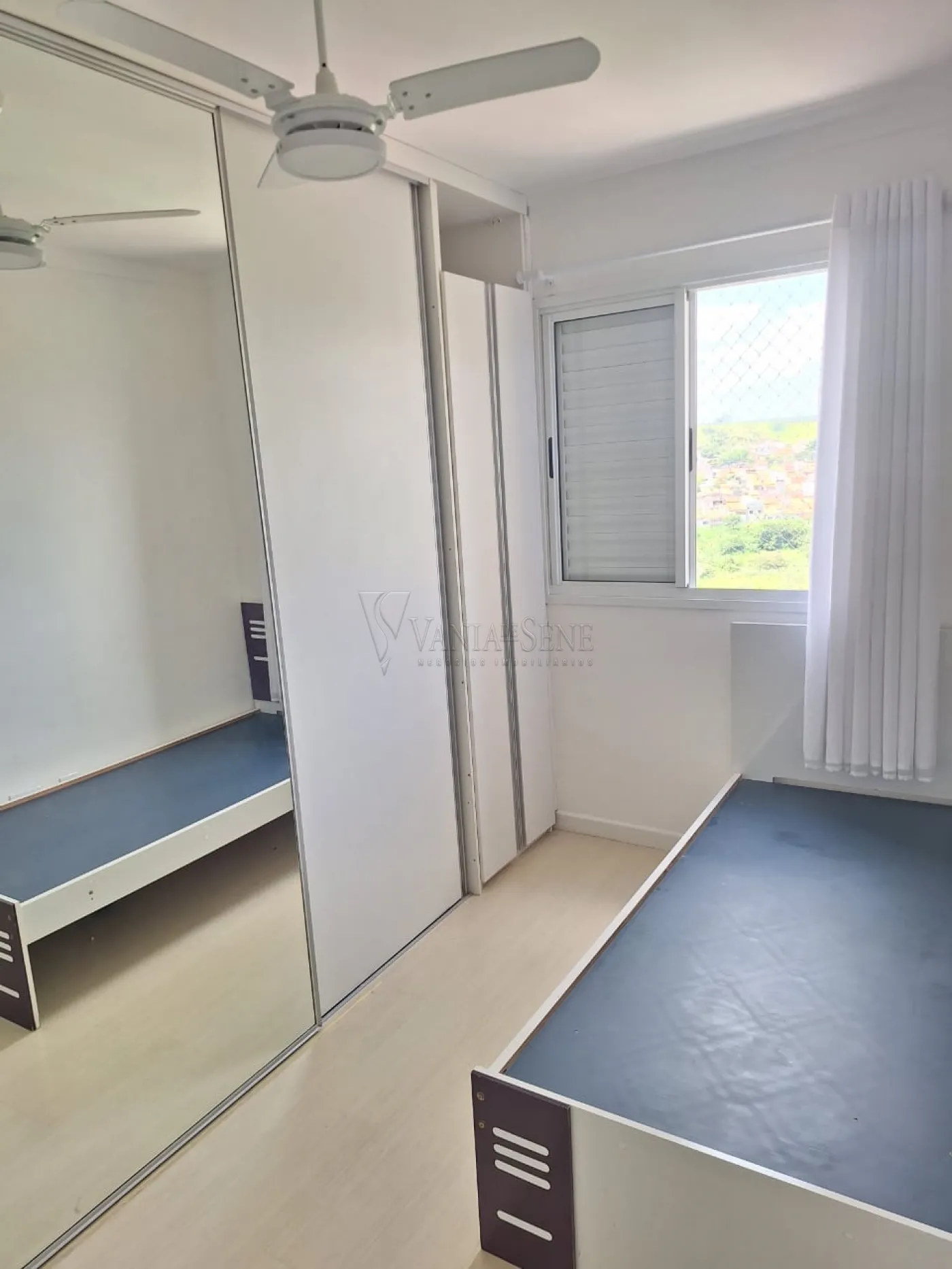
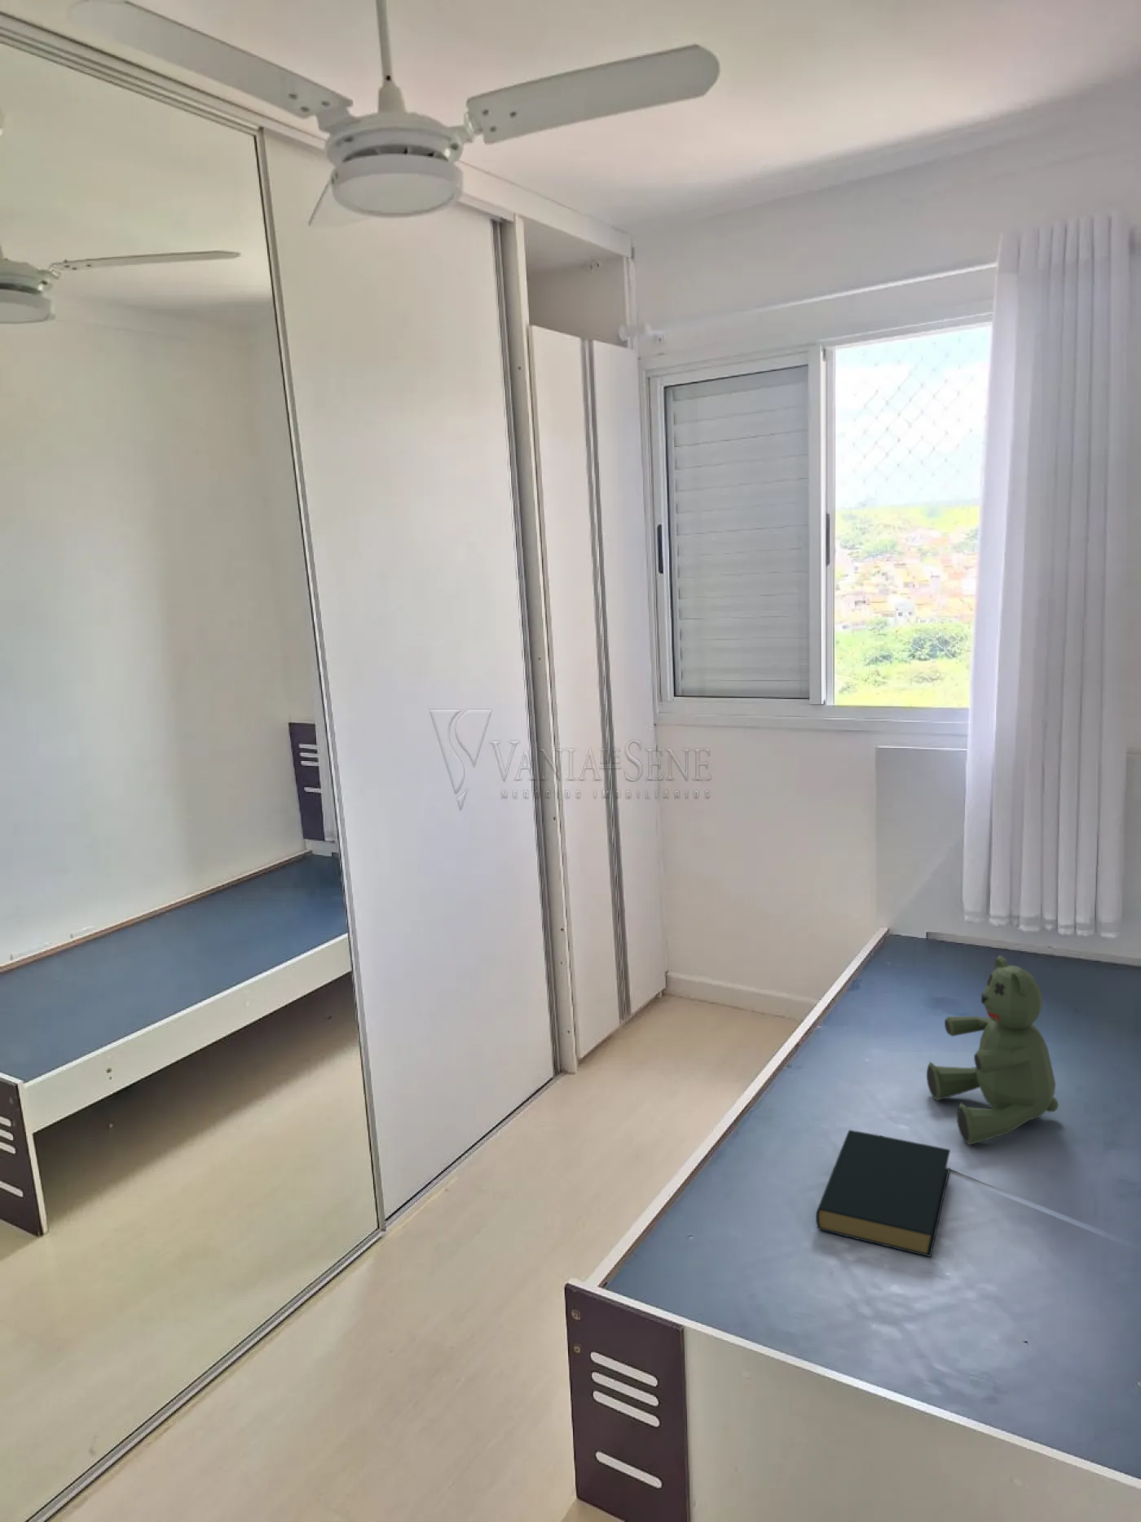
+ hardback book [815,1129,952,1258]
+ teddy bear [925,955,1060,1145]
